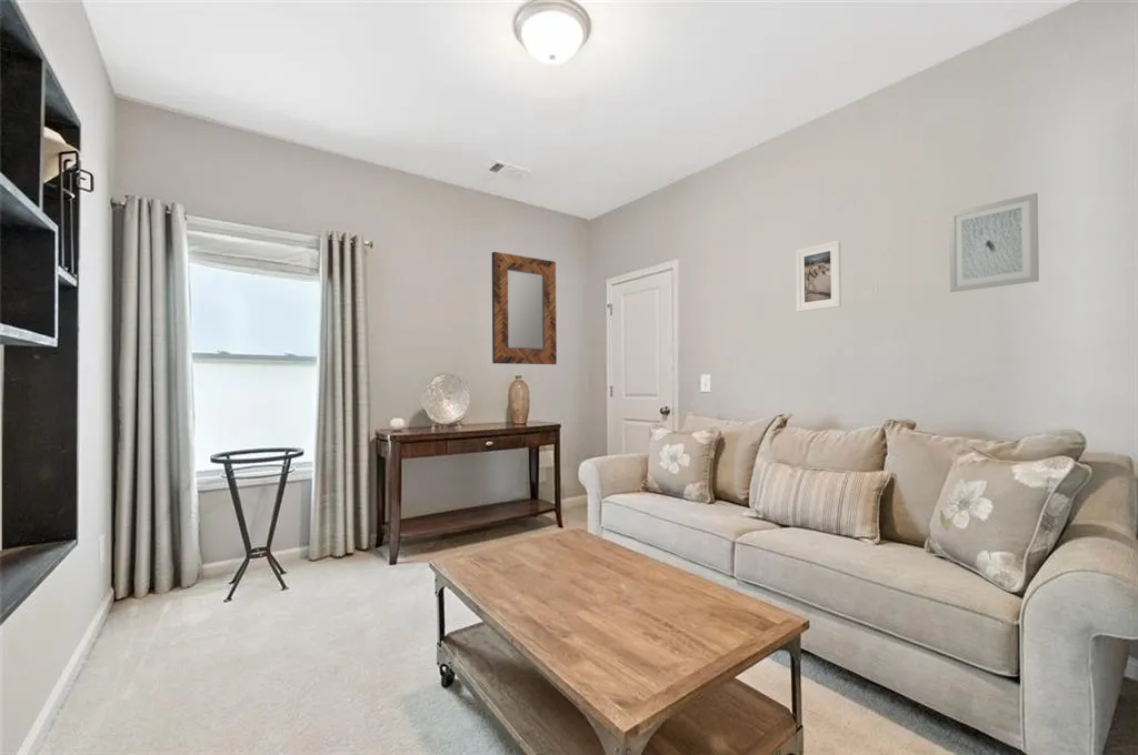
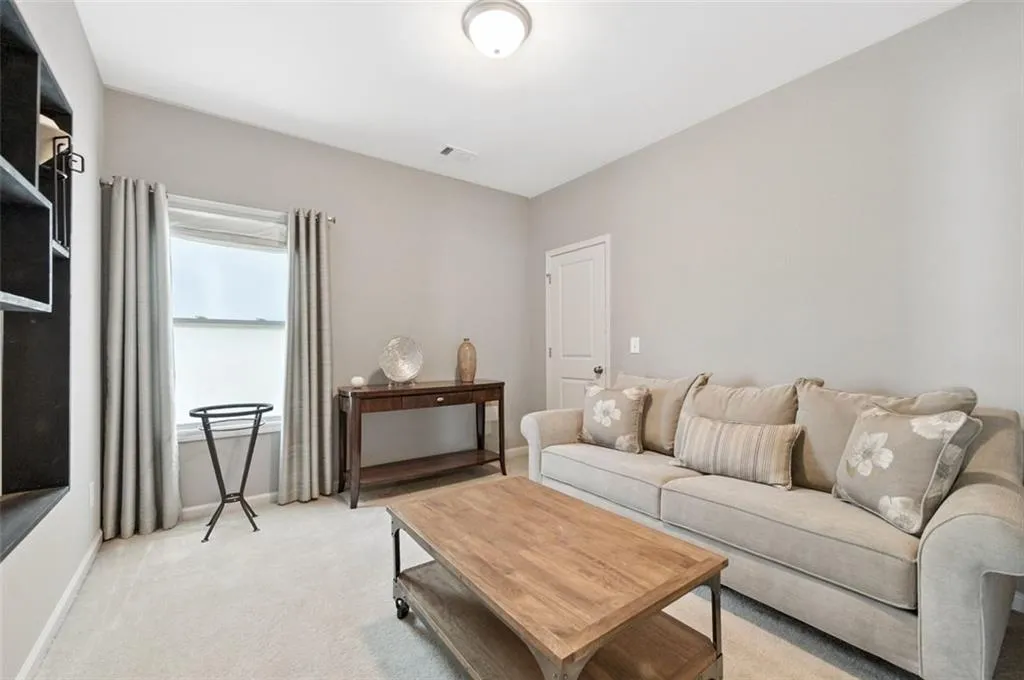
- home mirror [491,251,558,365]
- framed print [795,240,842,313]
- wall art [948,192,1040,293]
